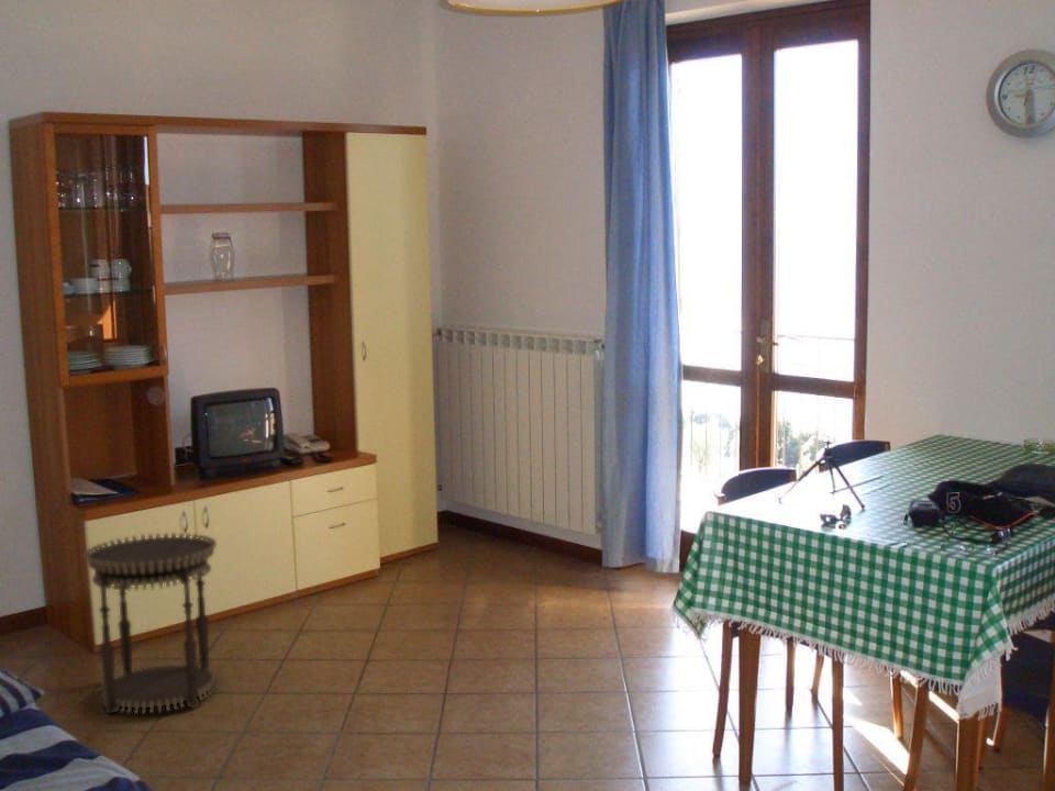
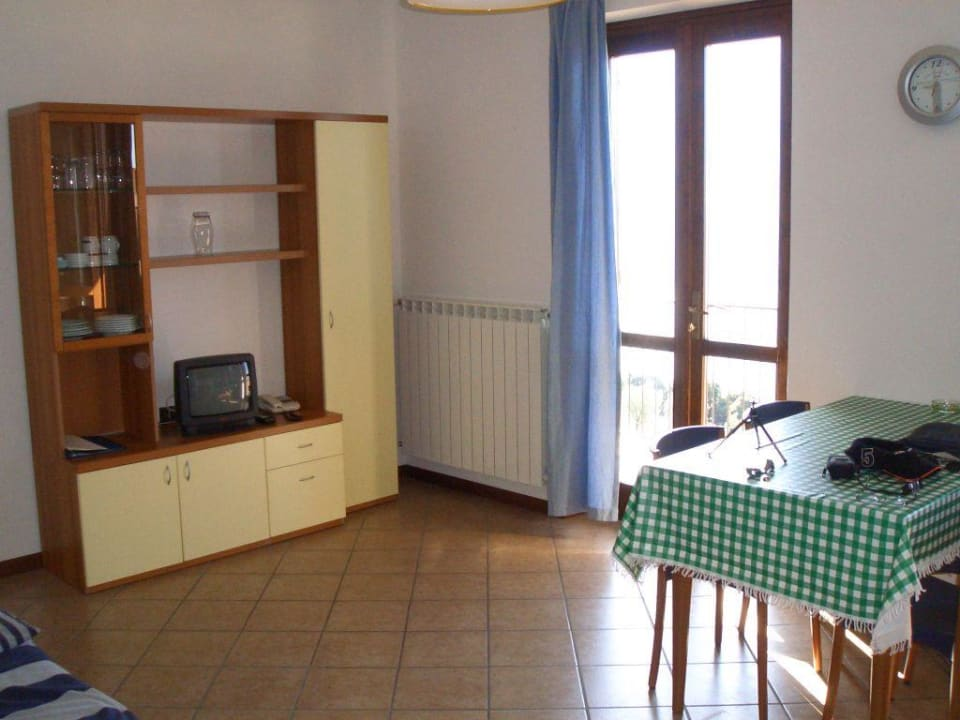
- side table [82,532,219,715]
